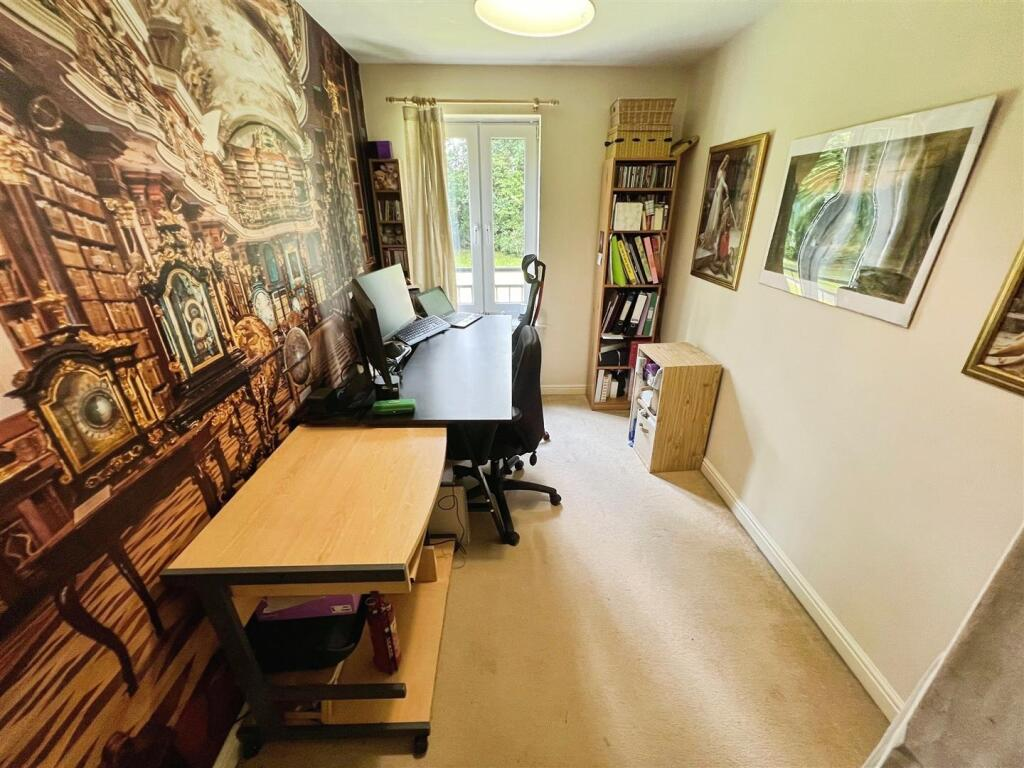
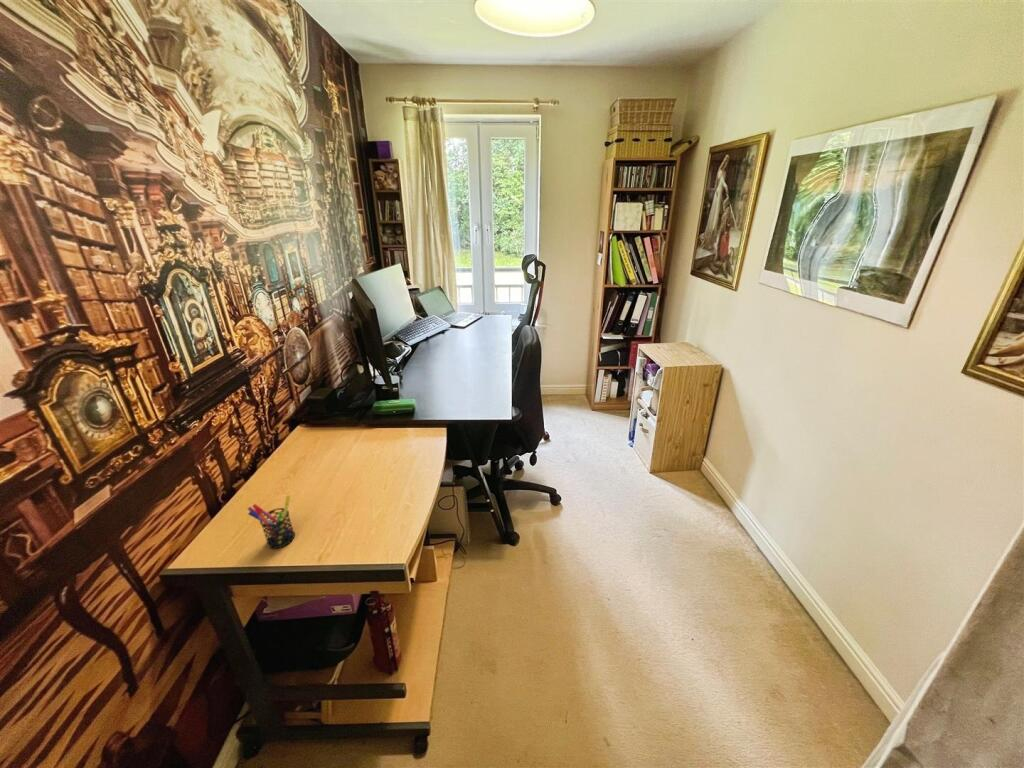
+ pen holder [247,494,296,550]
